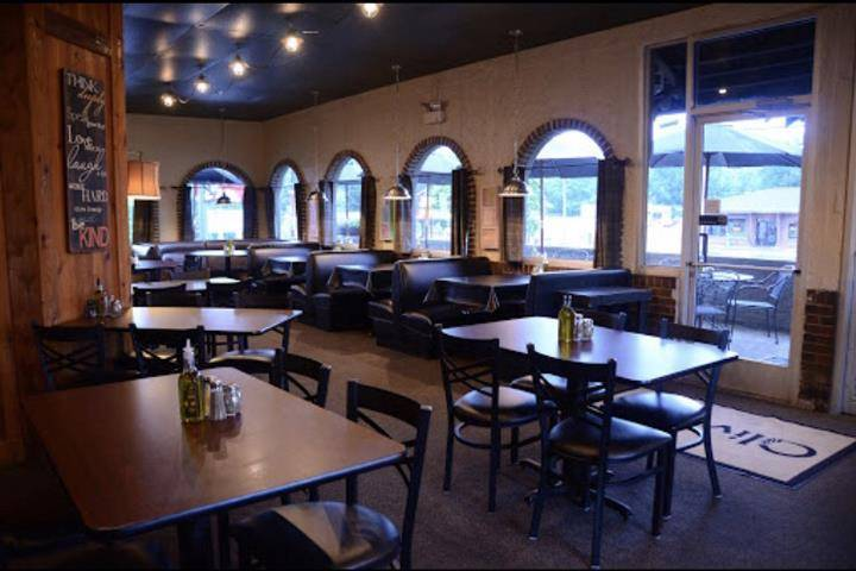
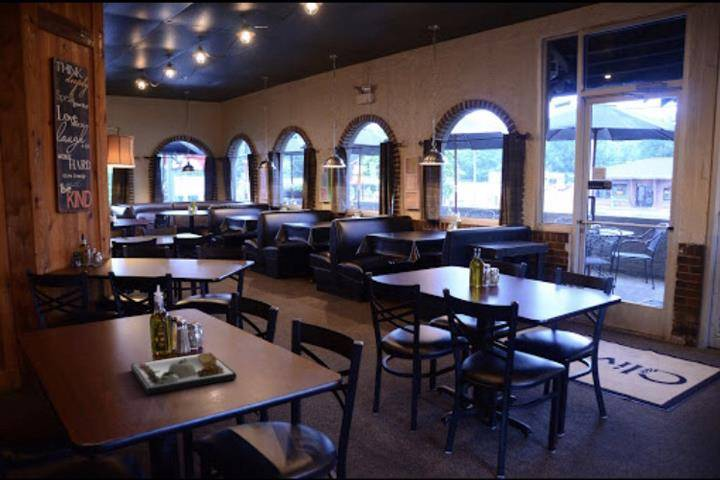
+ dinner plate [130,351,238,396]
